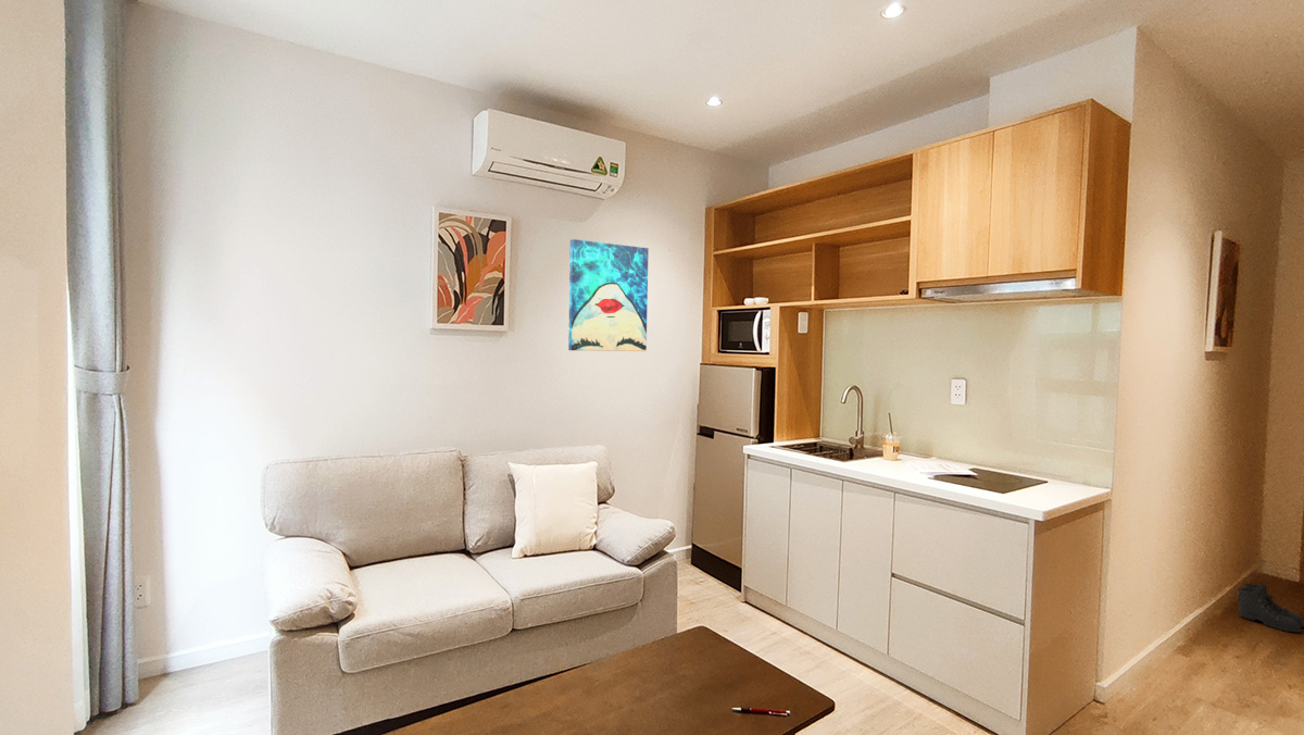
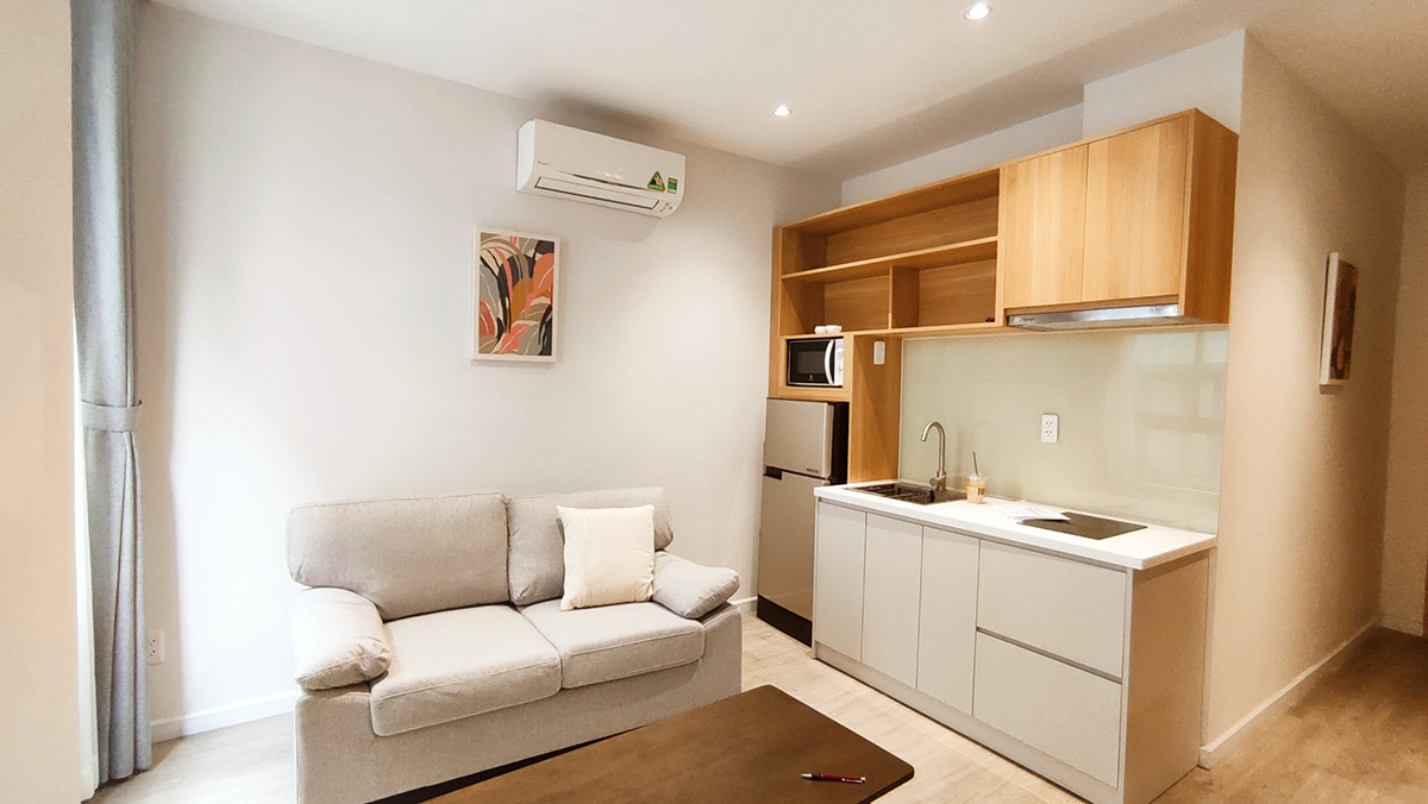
- wall art [567,238,650,352]
- boots [1236,582,1304,634]
